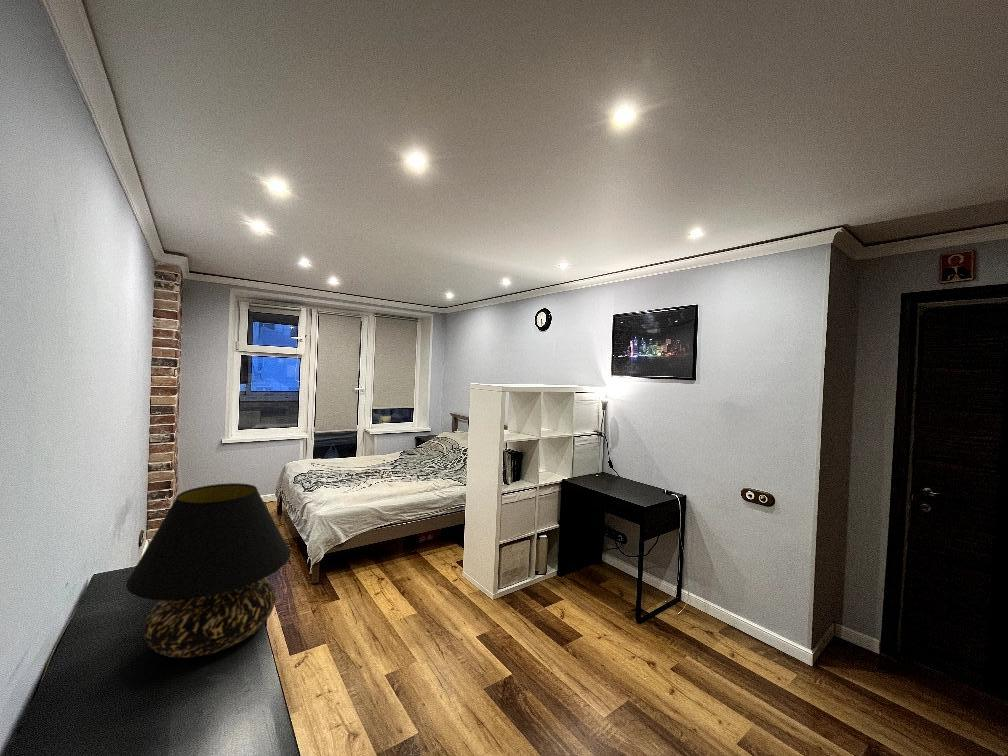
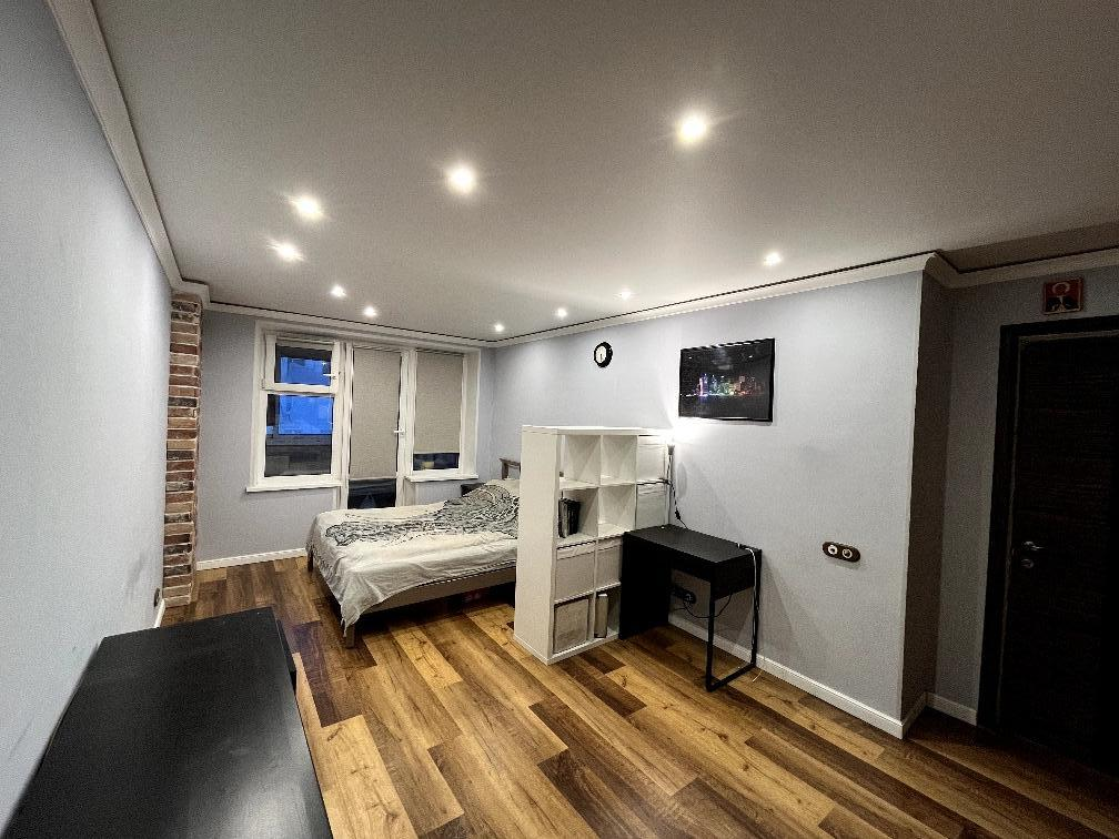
- table lamp [125,482,292,659]
